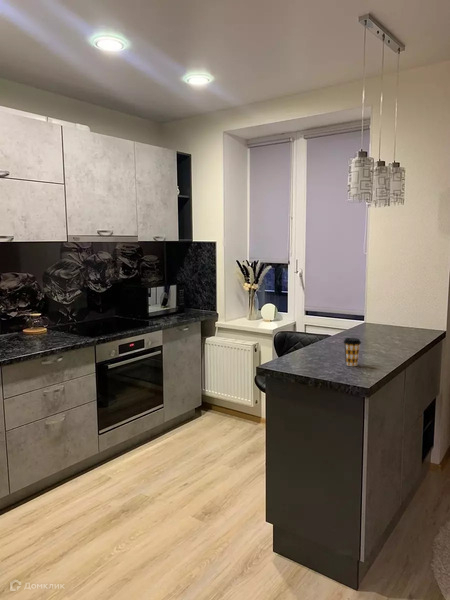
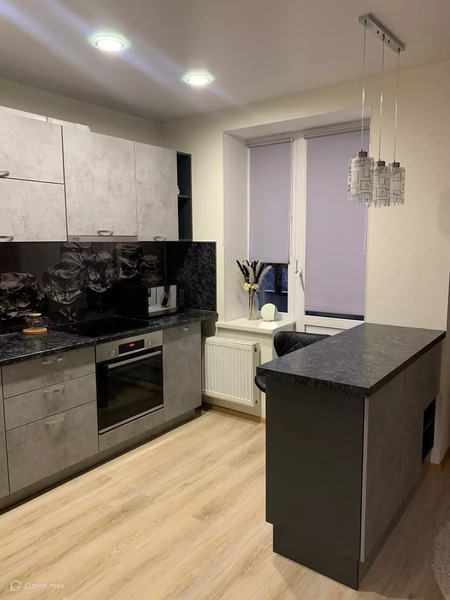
- coffee cup [342,337,362,367]
